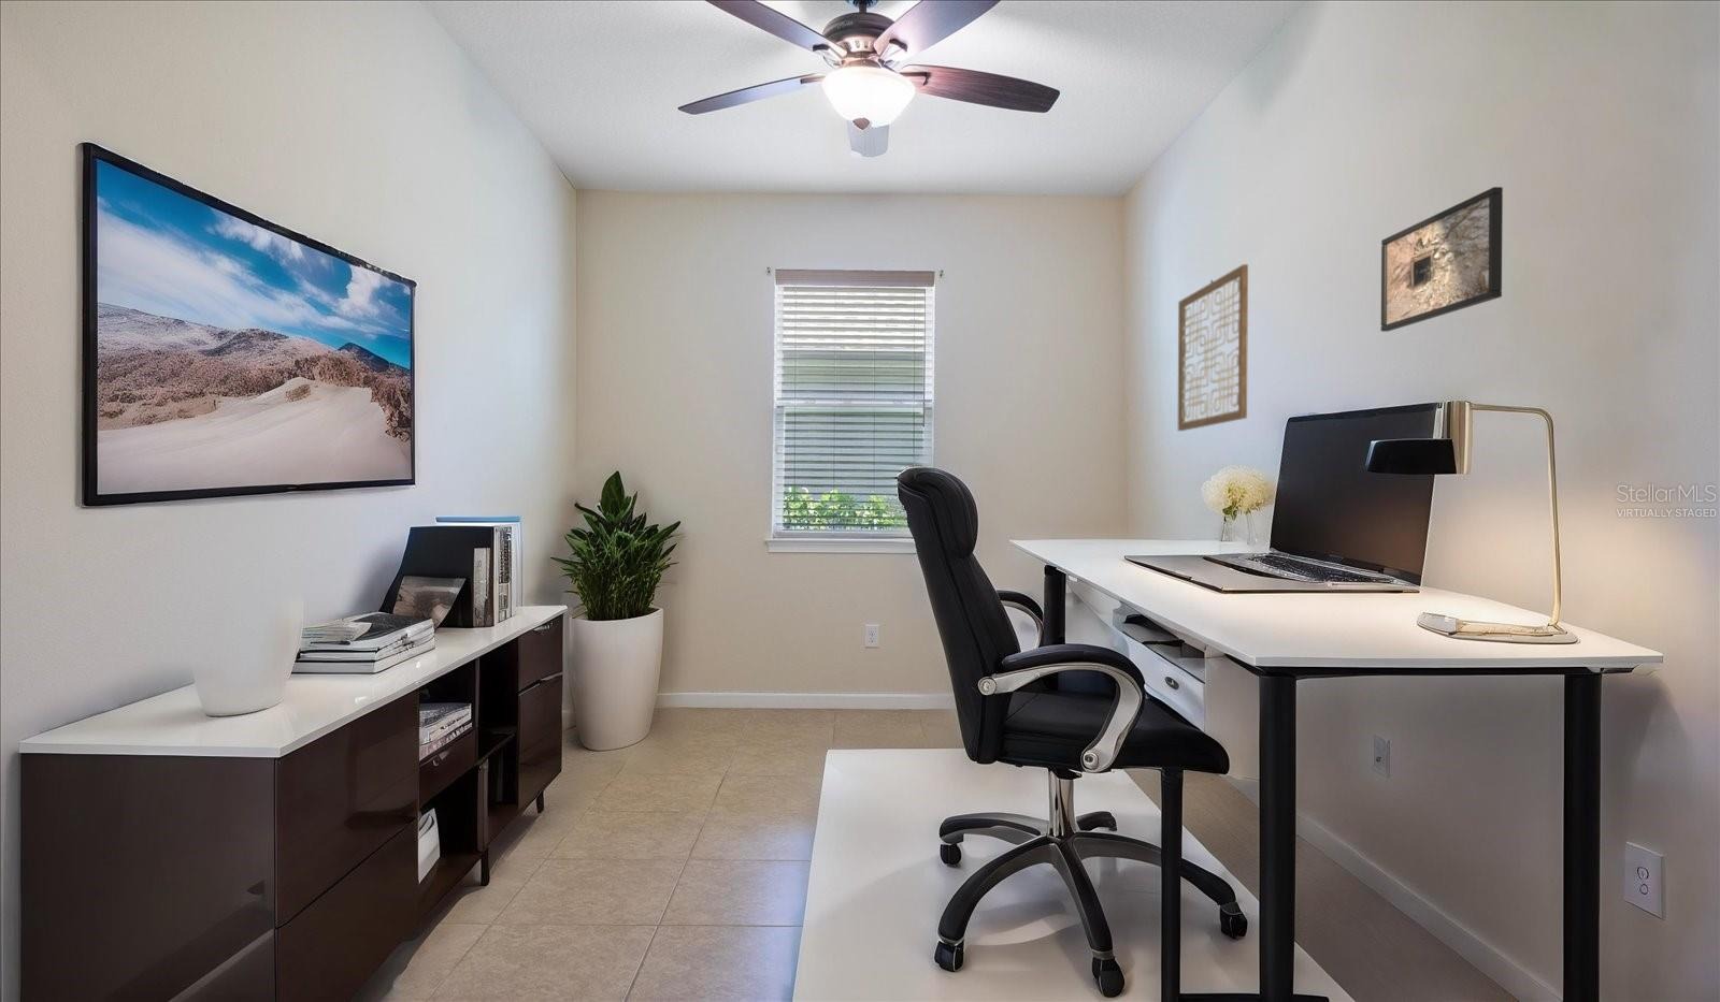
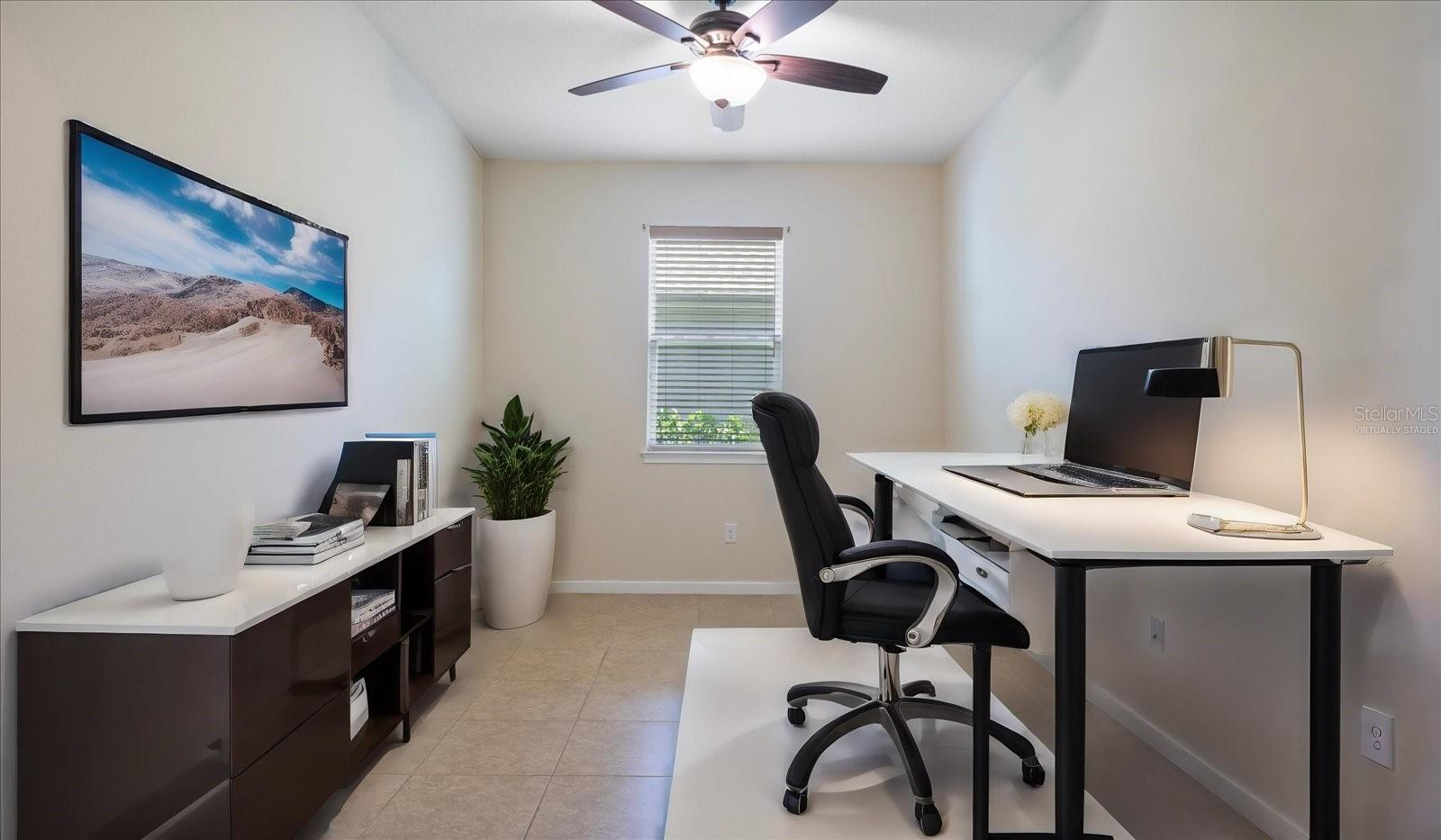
- wall art [1177,264,1250,432]
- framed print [1380,186,1504,333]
